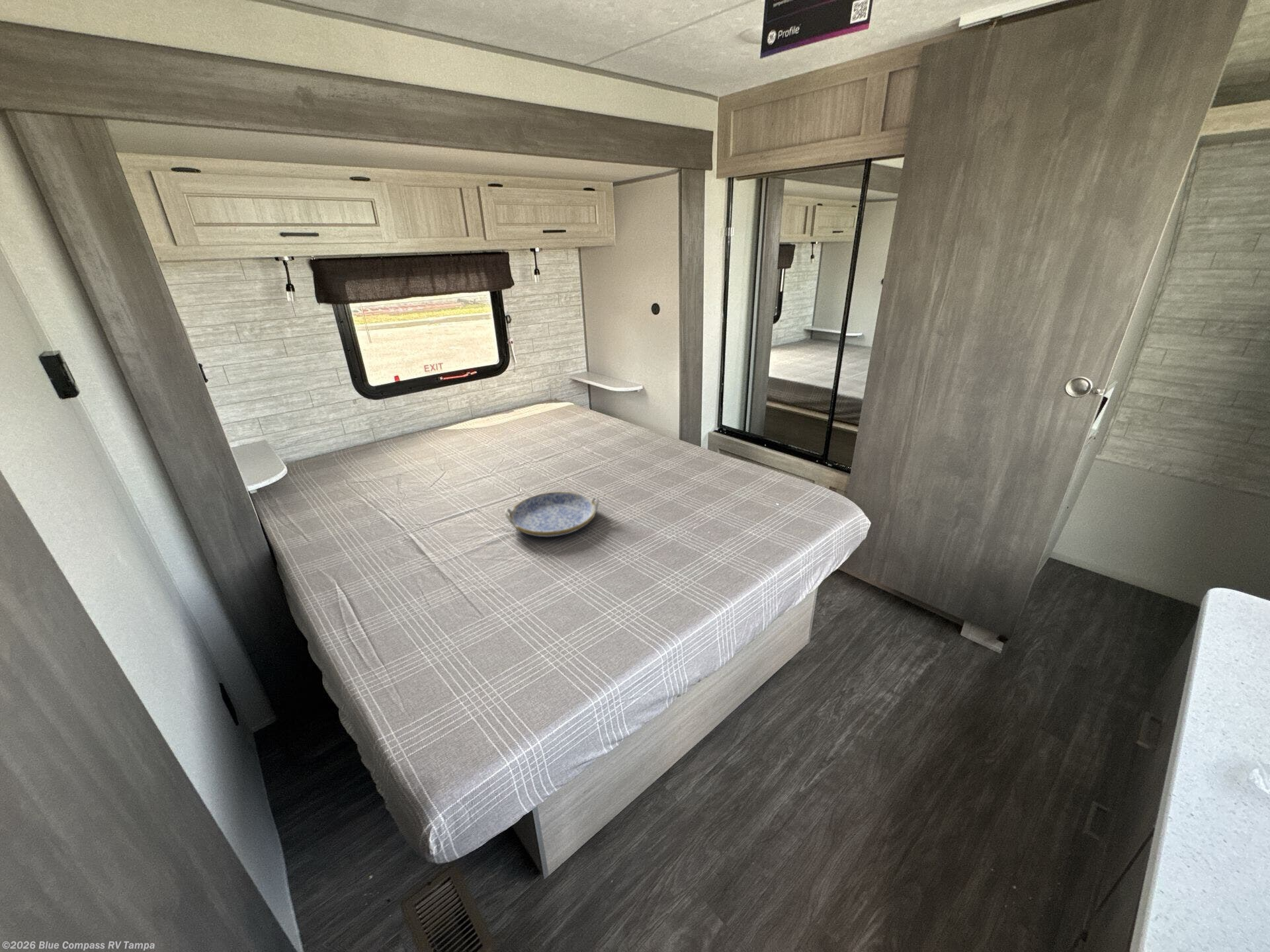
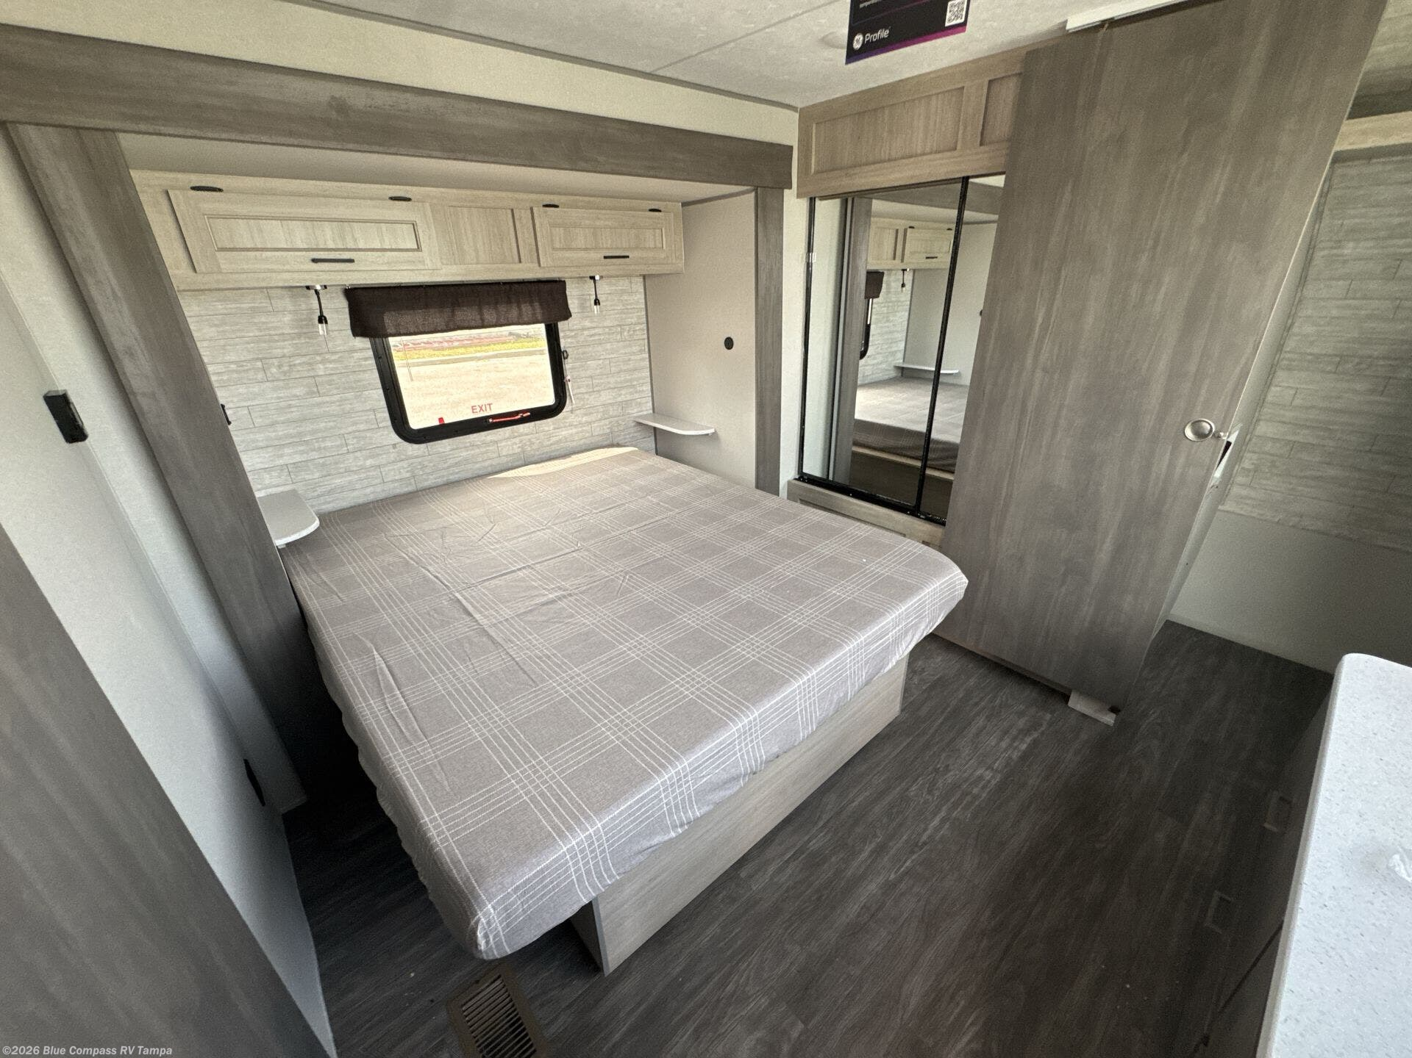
- serving tray [504,491,600,537]
